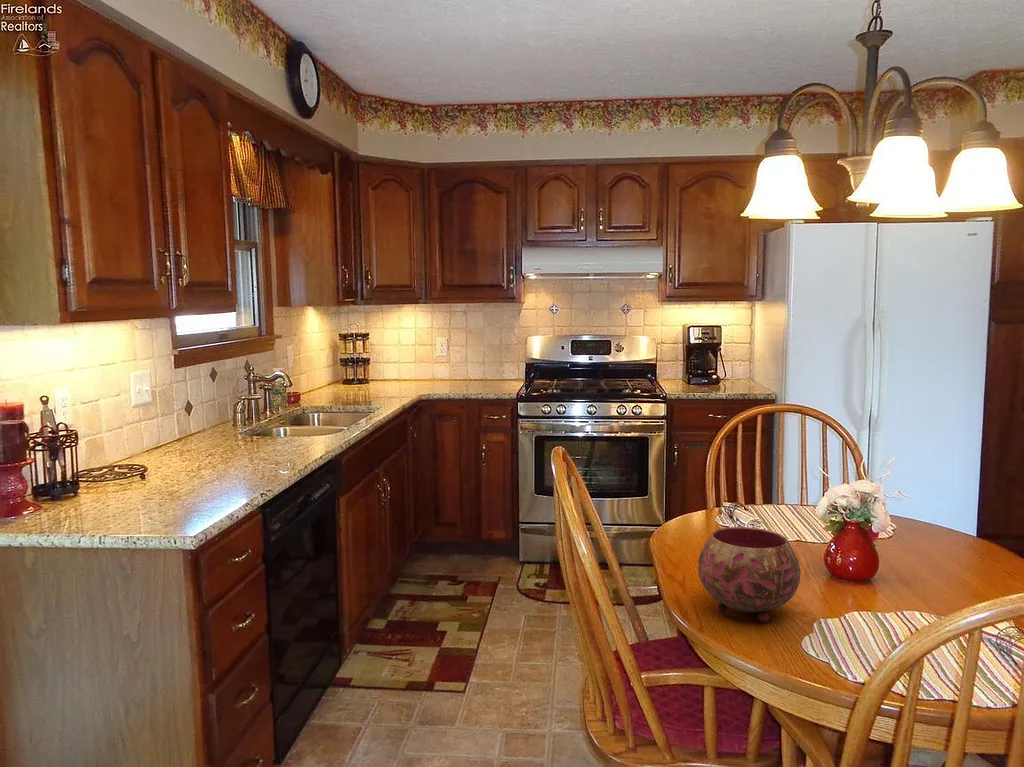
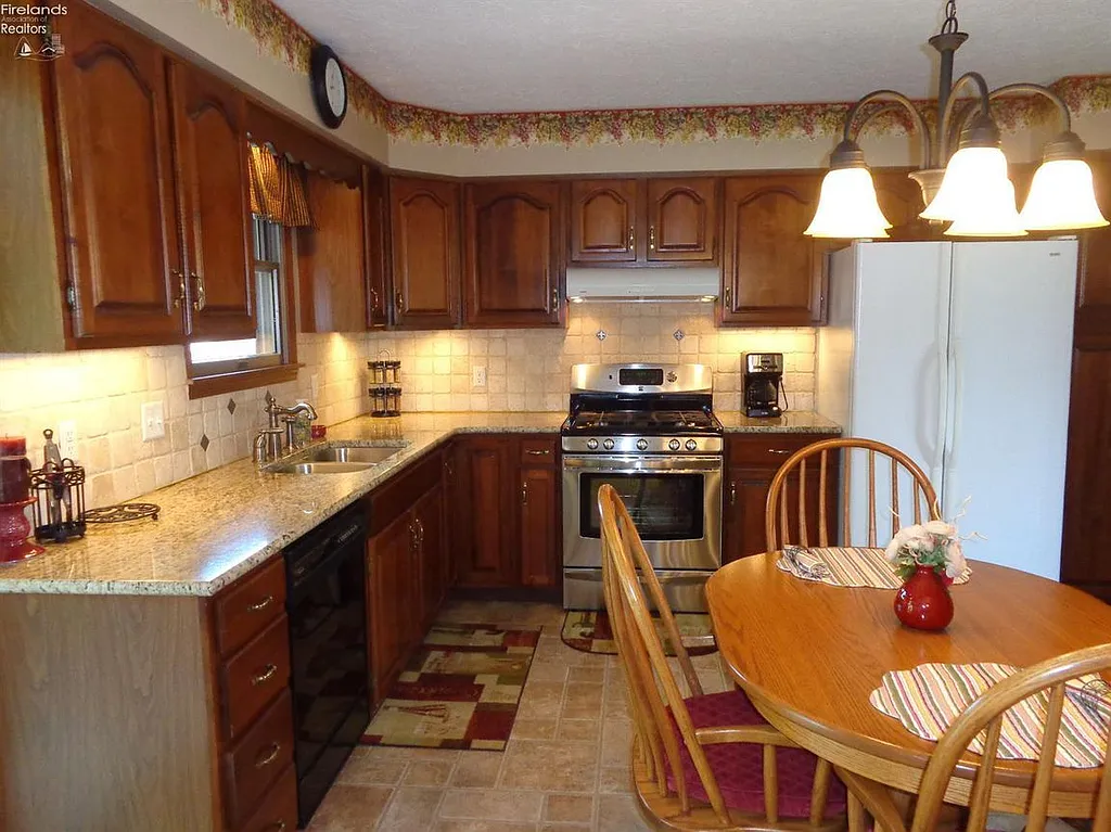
- bowl [697,526,802,623]
